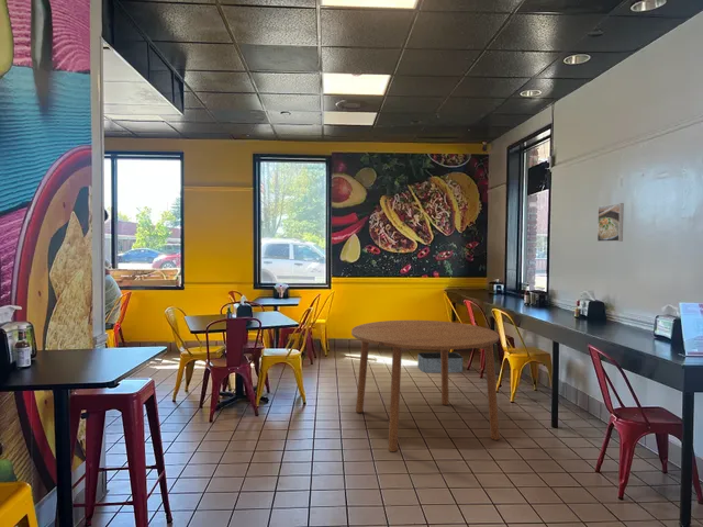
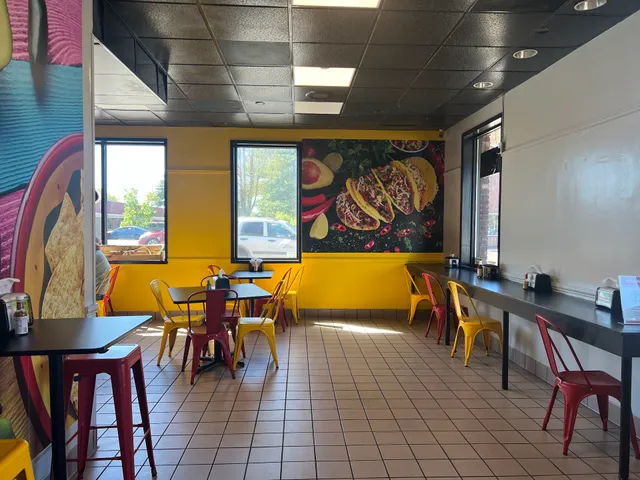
- dining table [350,319,501,452]
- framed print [596,202,625,243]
- storage bin [416,351,464,373]
